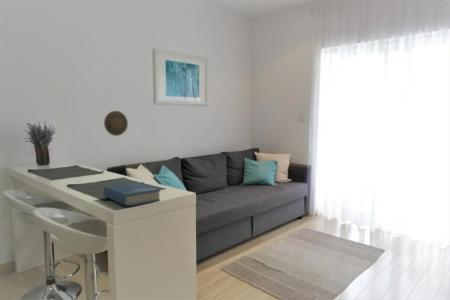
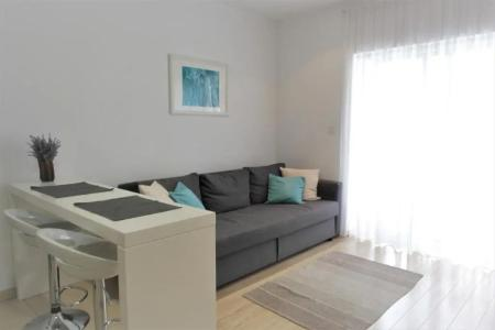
- book [103,181,161,208]
- decorative plate [103,110,129,137]
